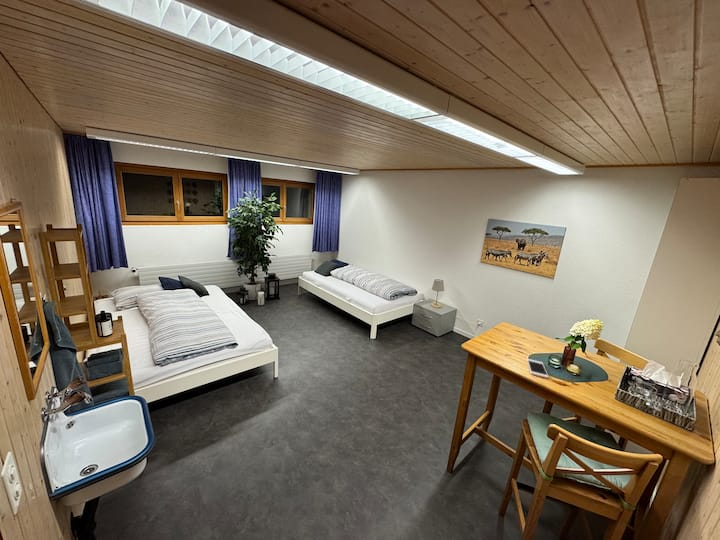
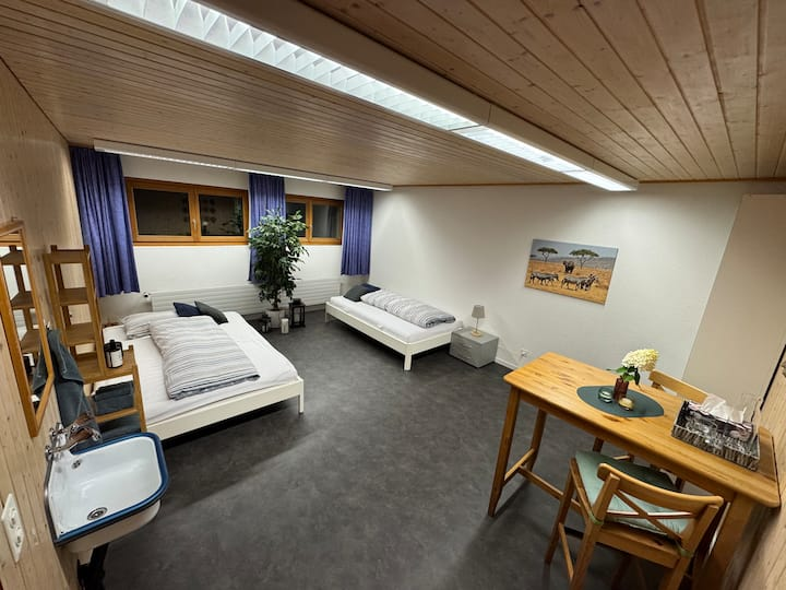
- cell phone [525,358,549,379]
